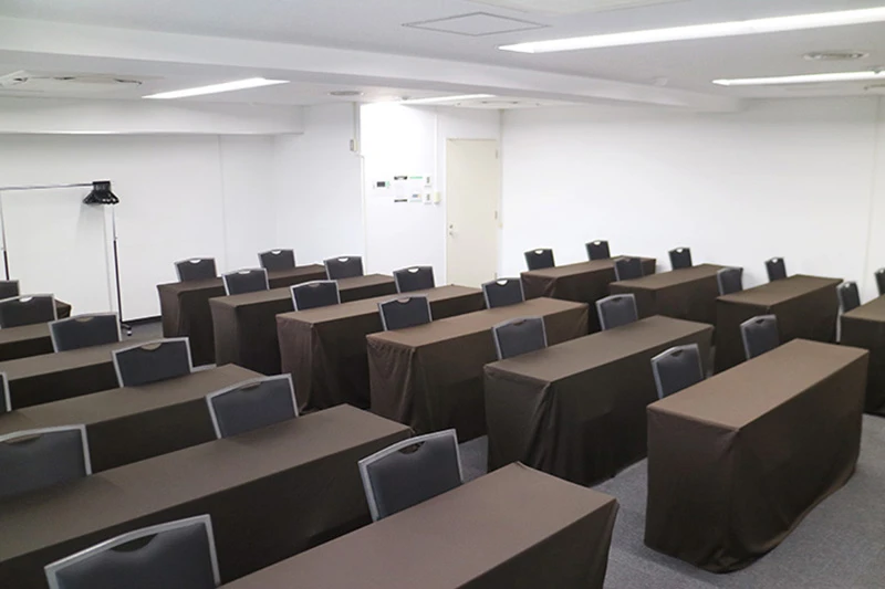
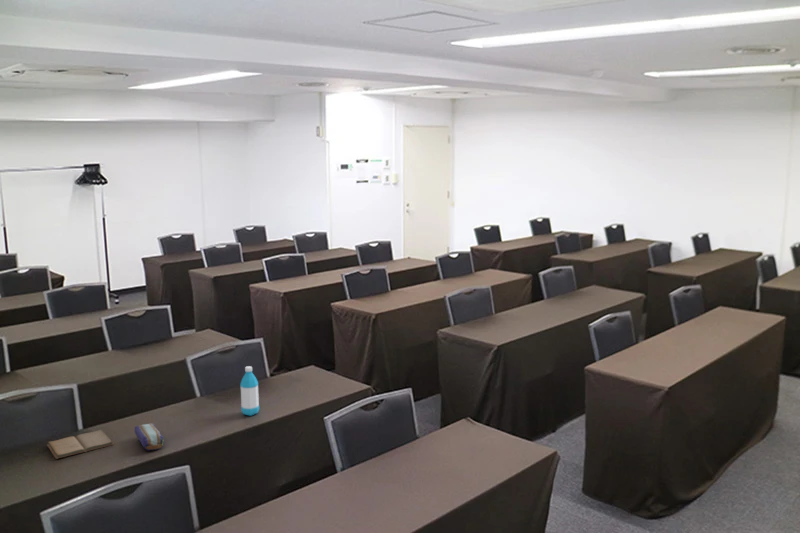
+ book [46,429,114,460]
+ water bottle [239,365,260,417]
+ pencil case [134,422,165,451]
